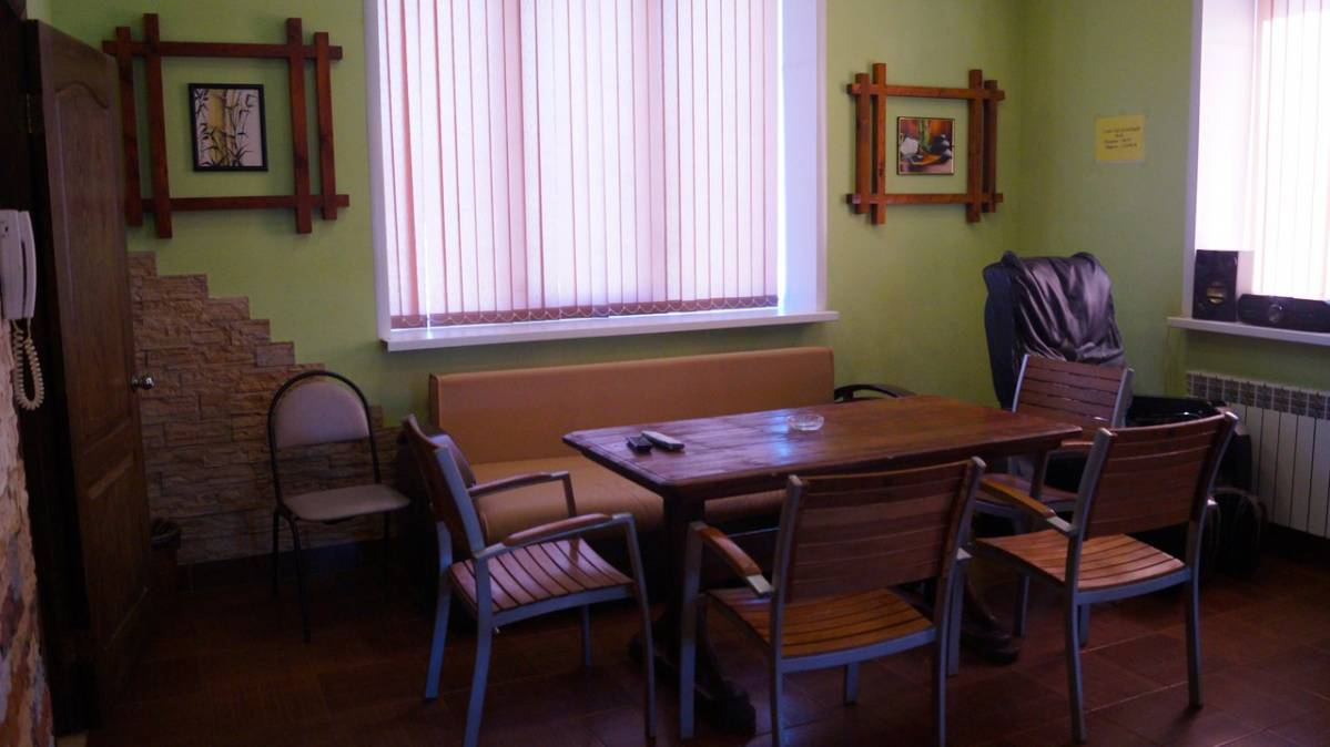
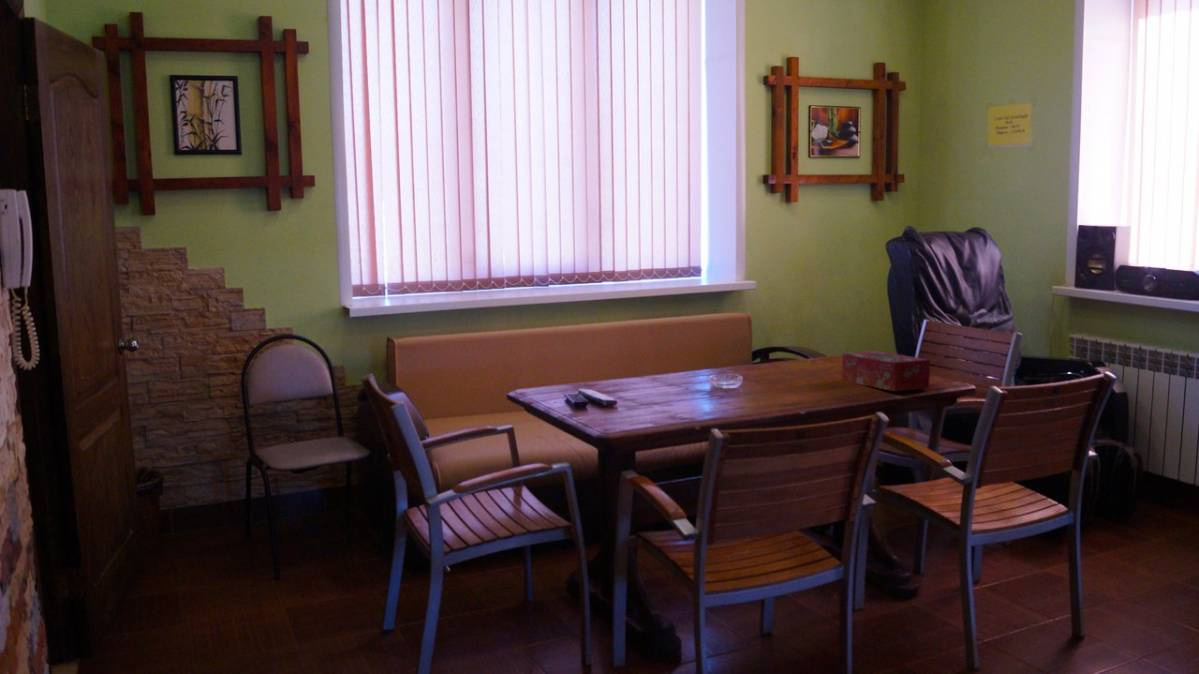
+ tissue box [841,350,931,392]
